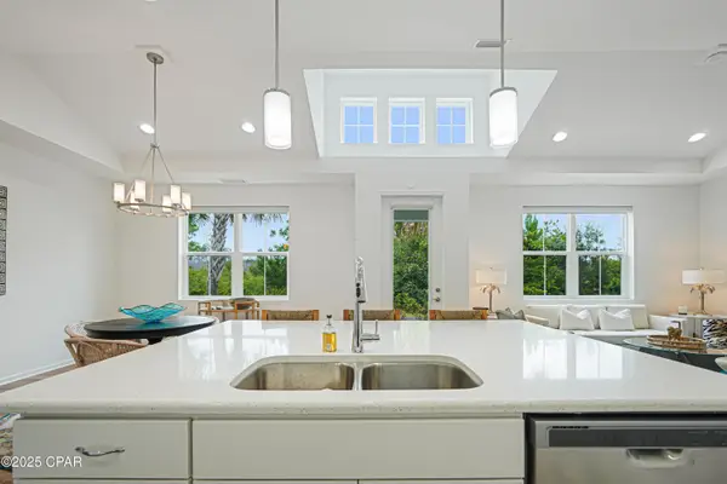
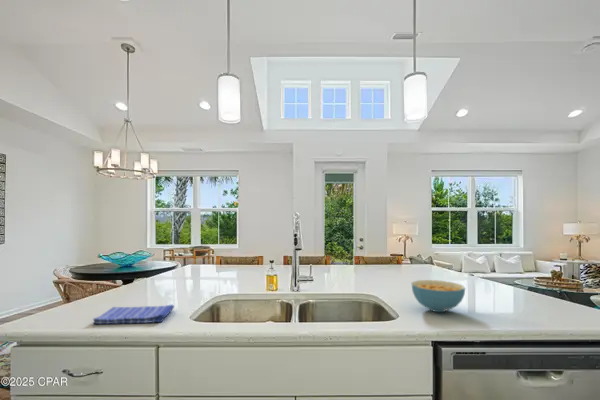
+ dish towel [92,304,175,325]
+ cereal bowl [410,279,466,313]
